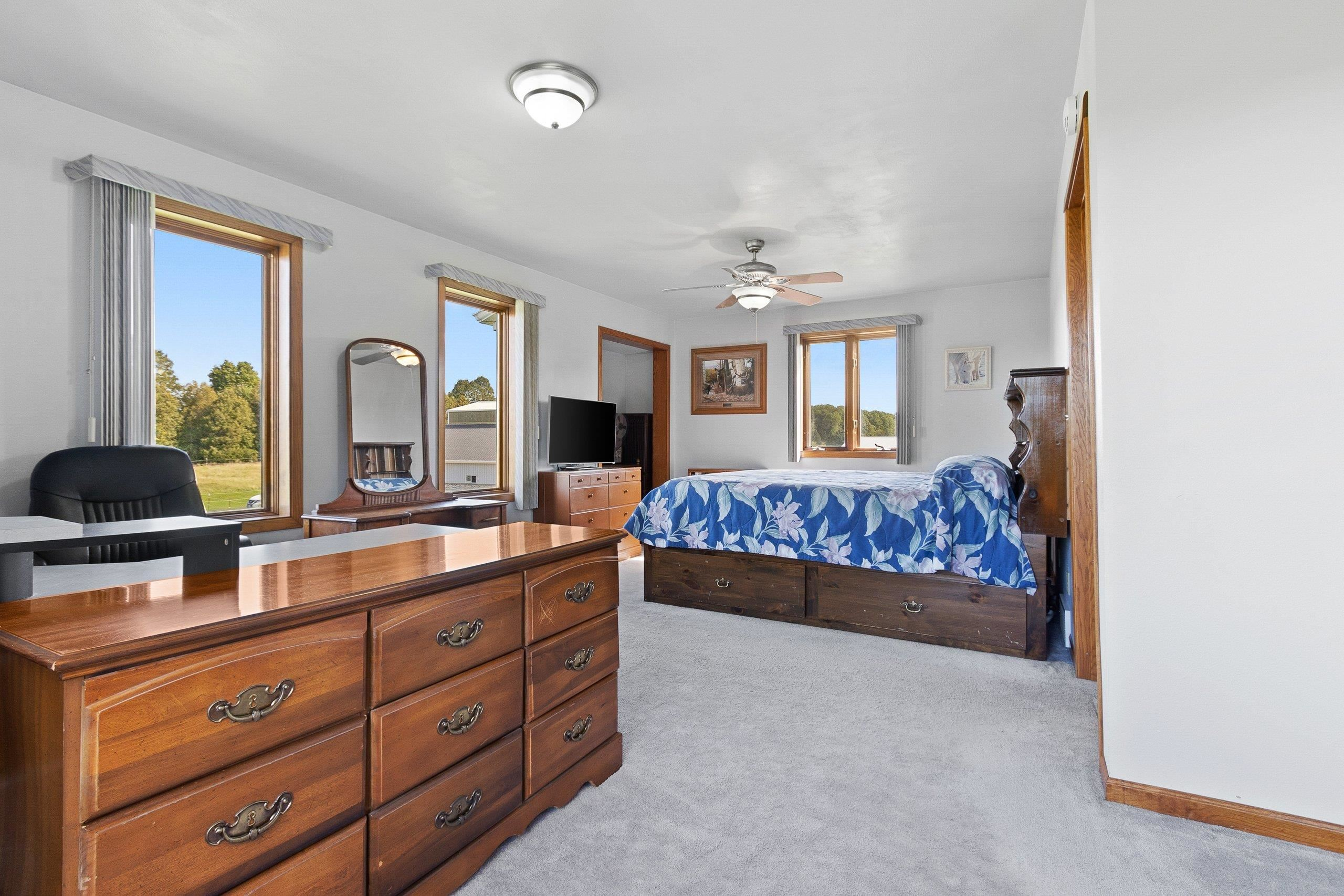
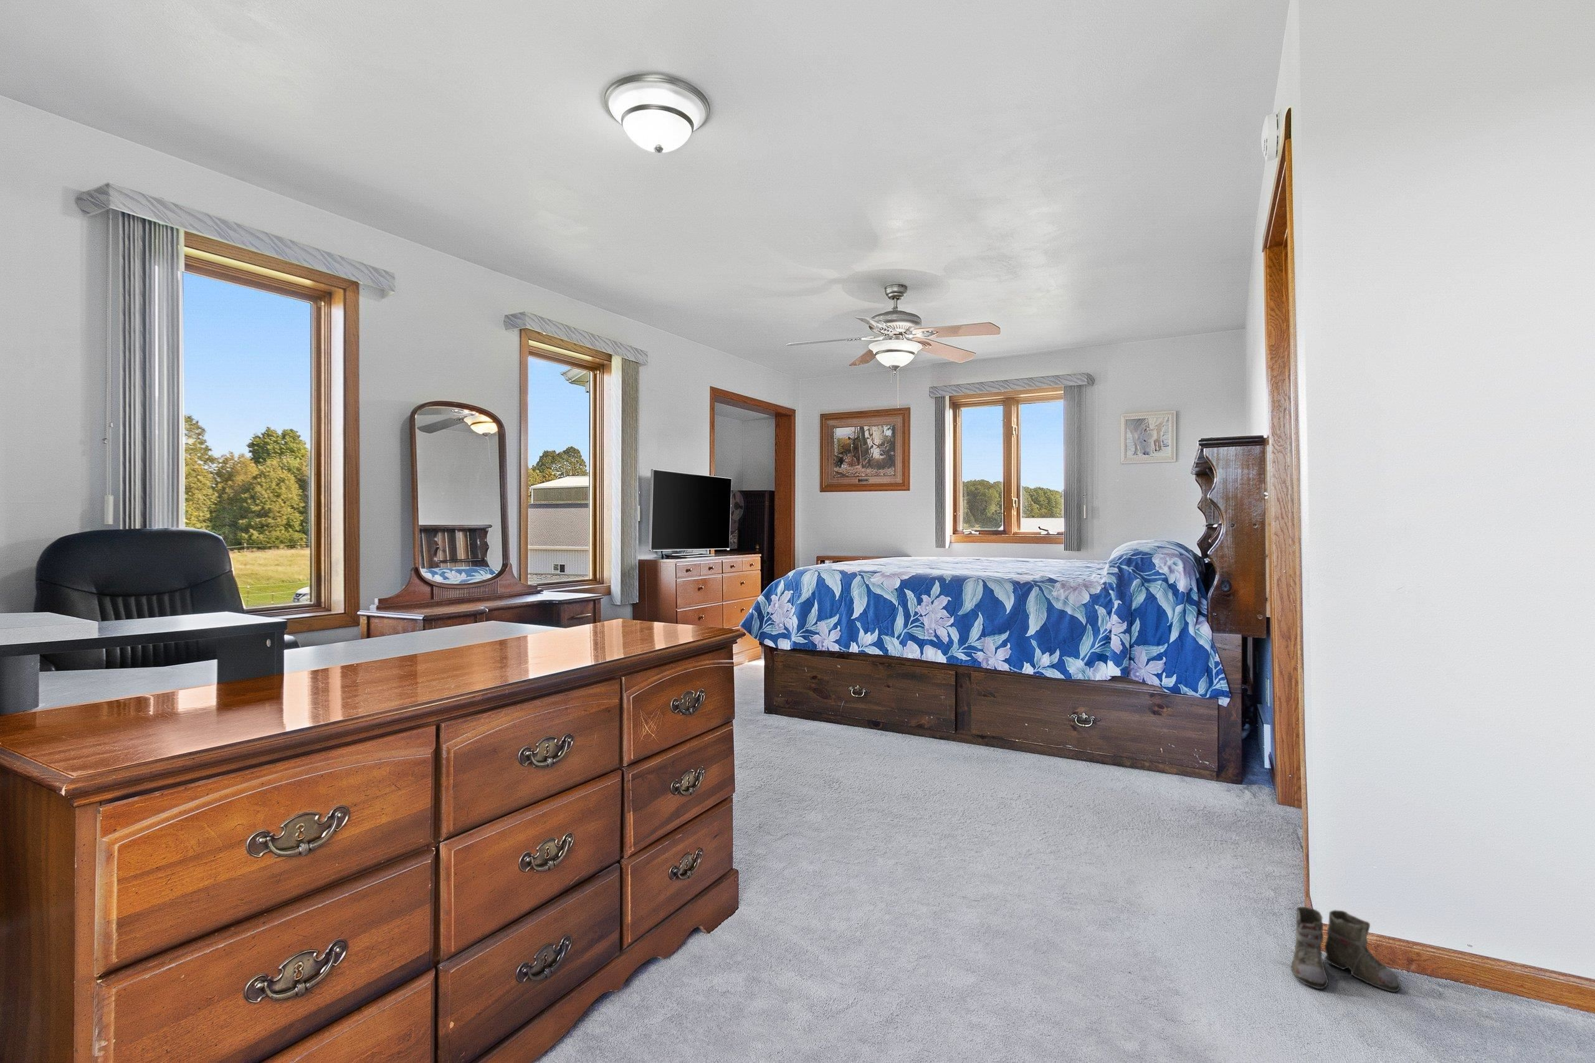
+ boots [1270,906,1402,993]
